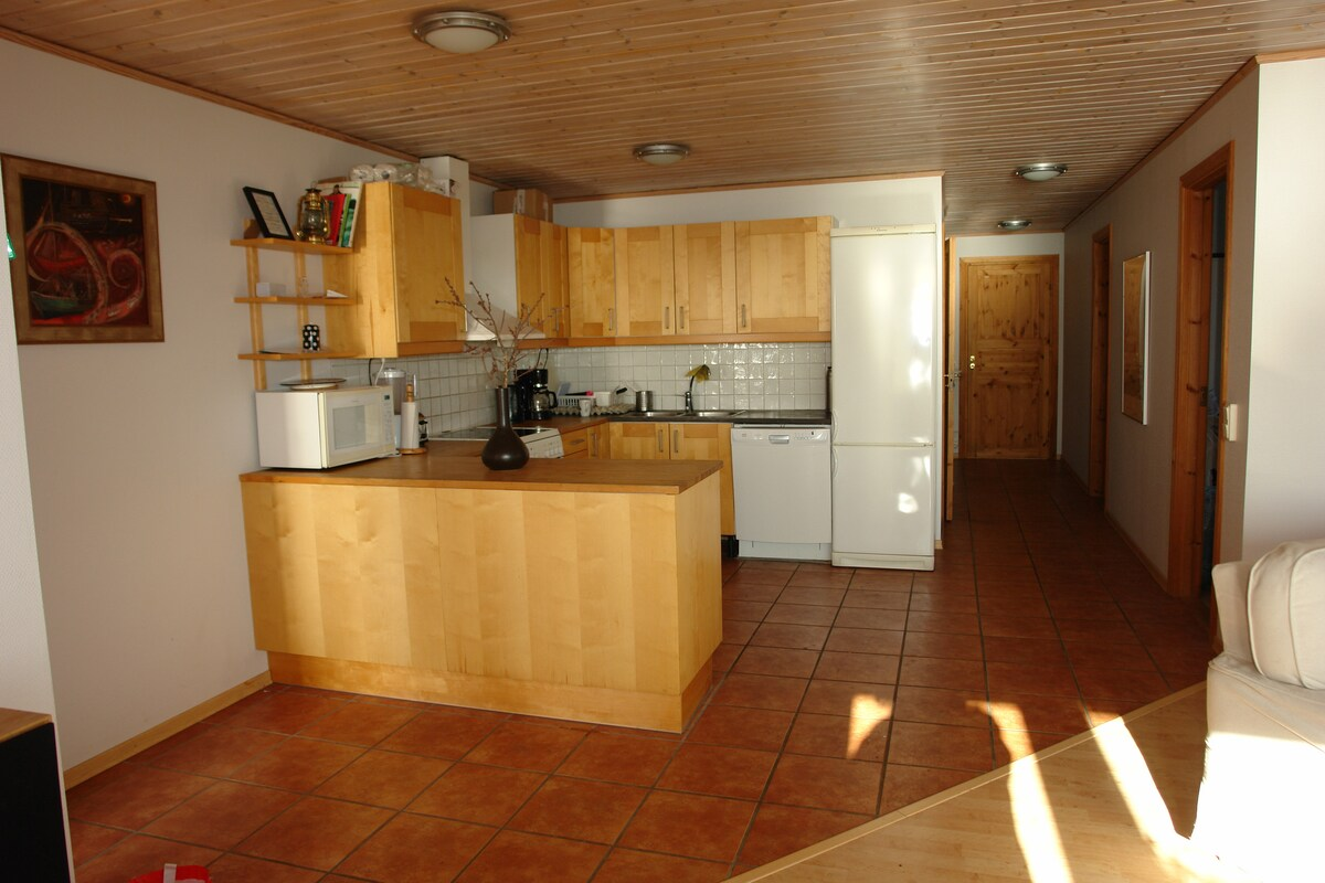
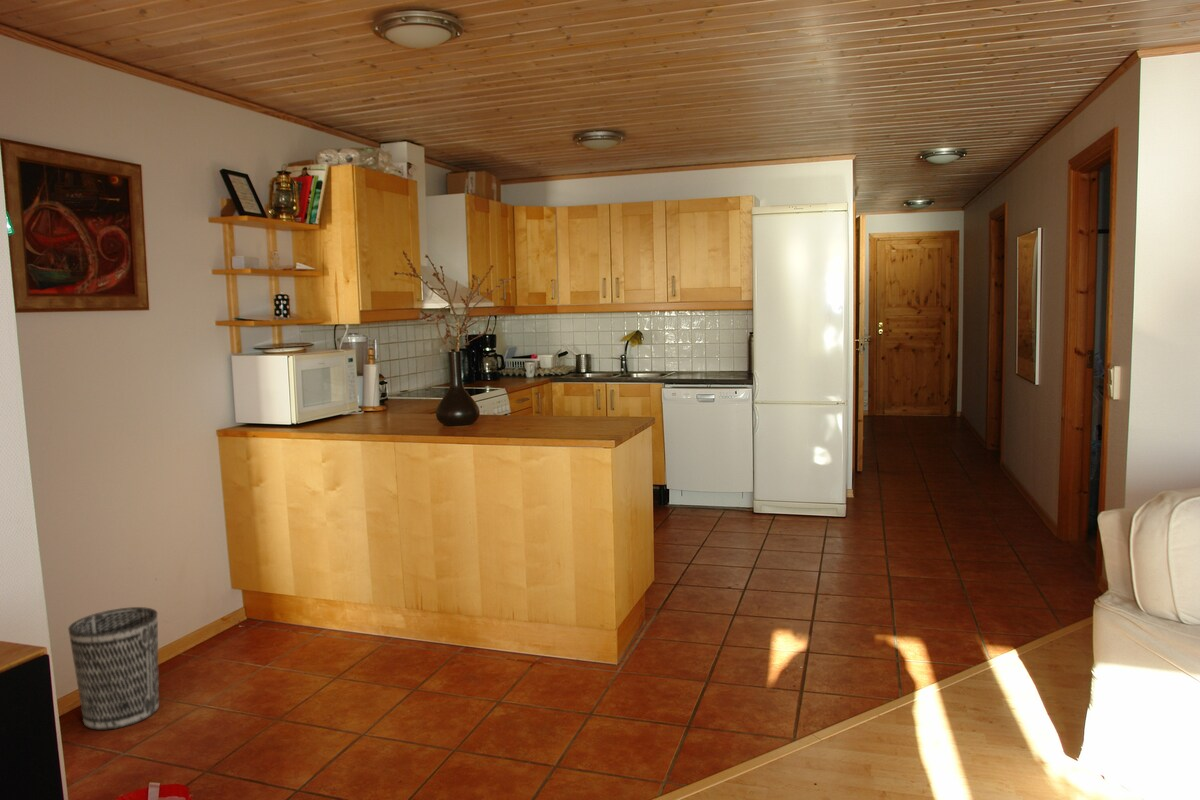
+ wastebasket [67,606,160,731]
